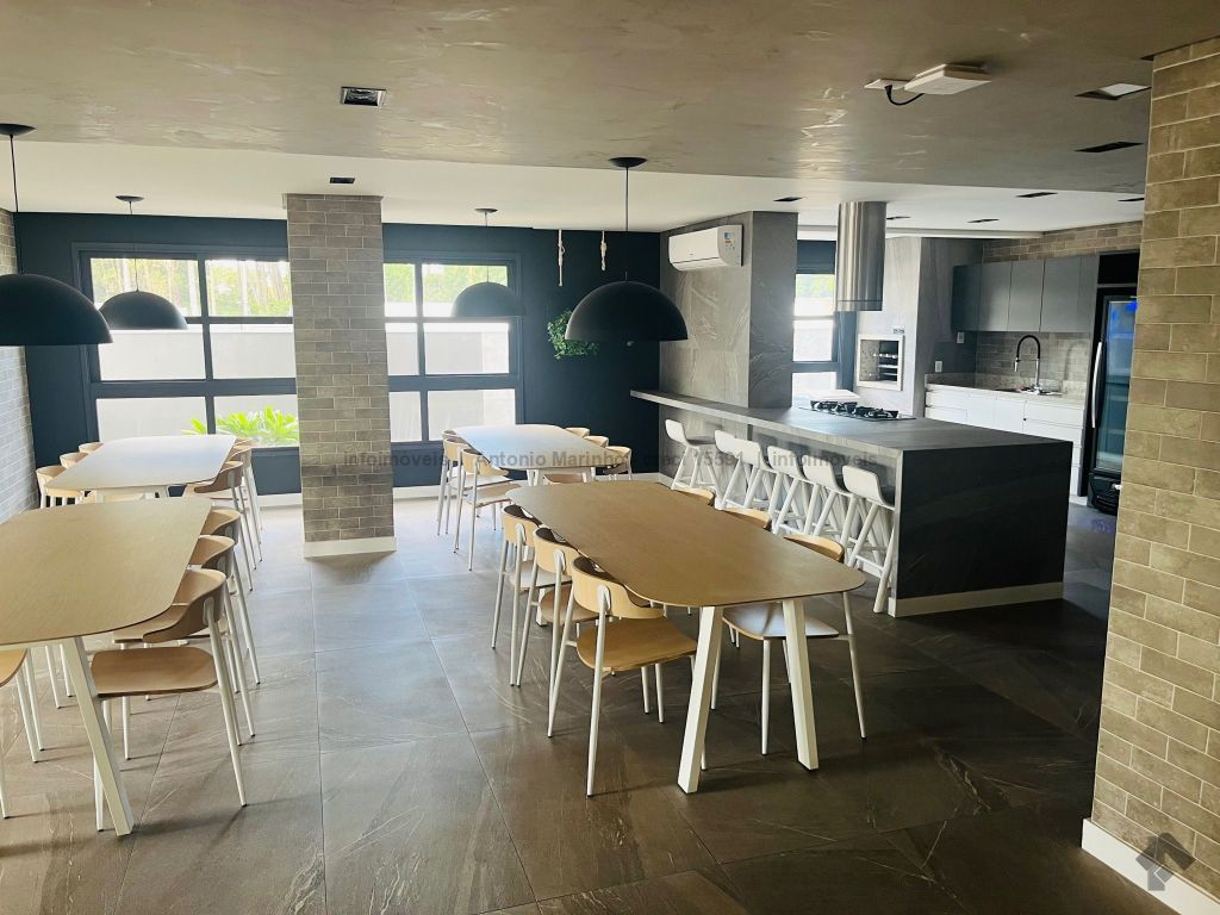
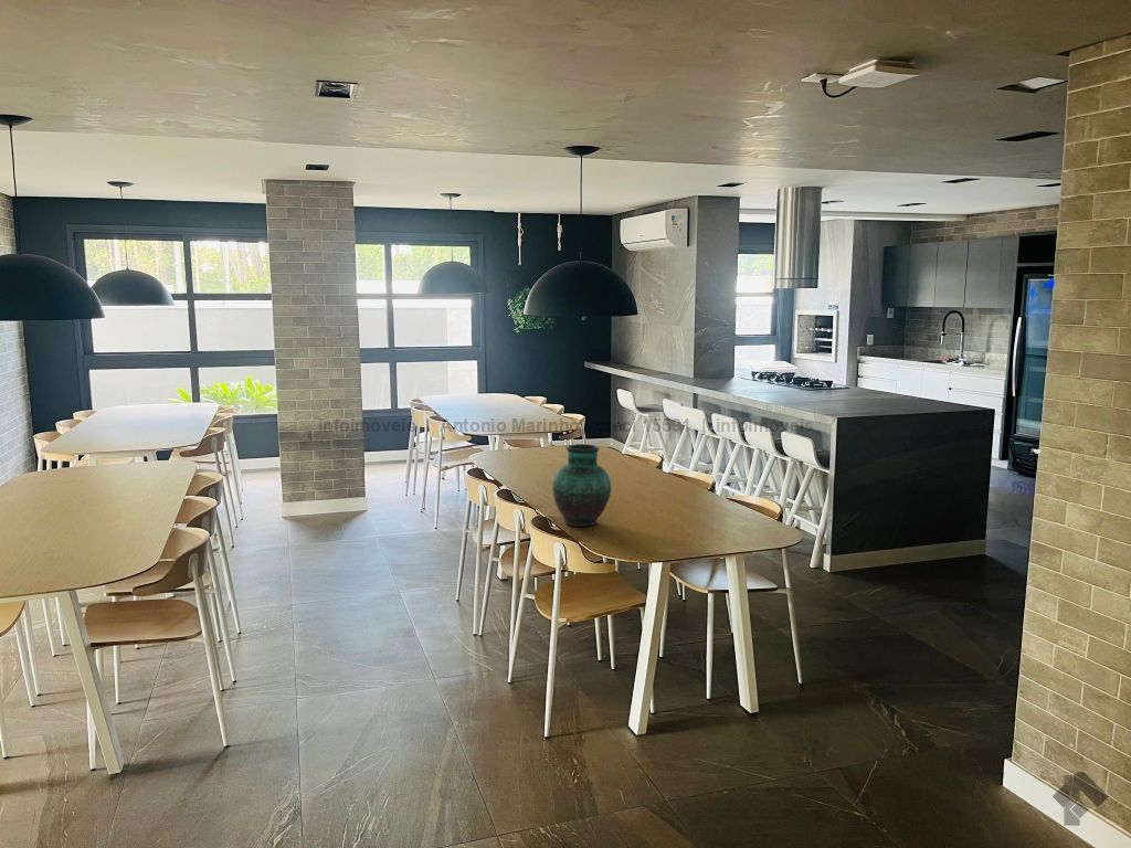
+ vase [551,443,612,528]
